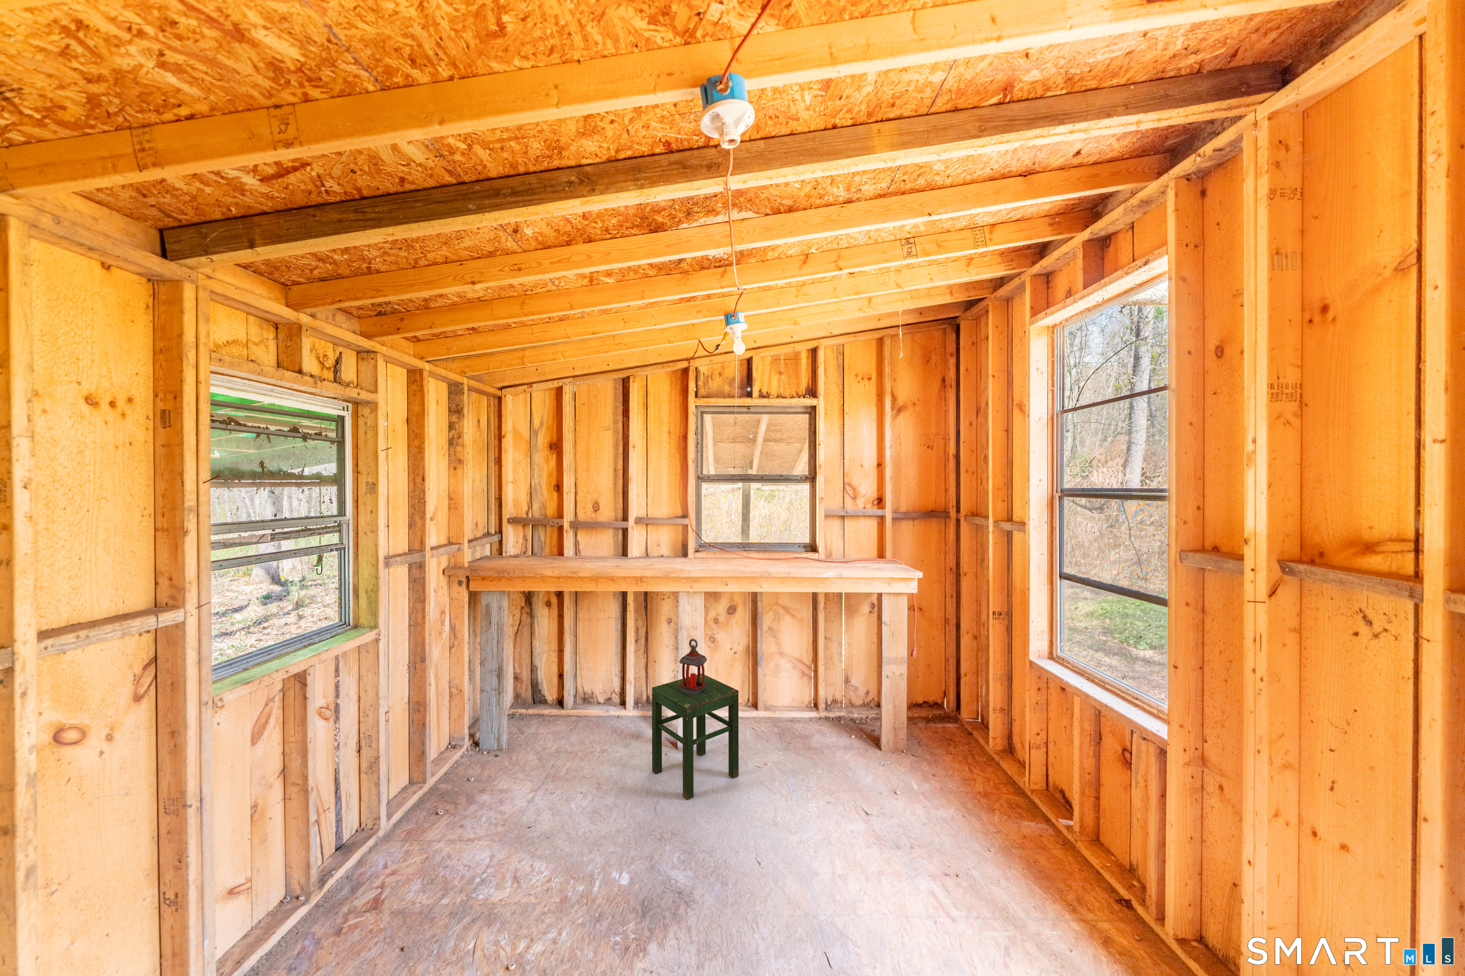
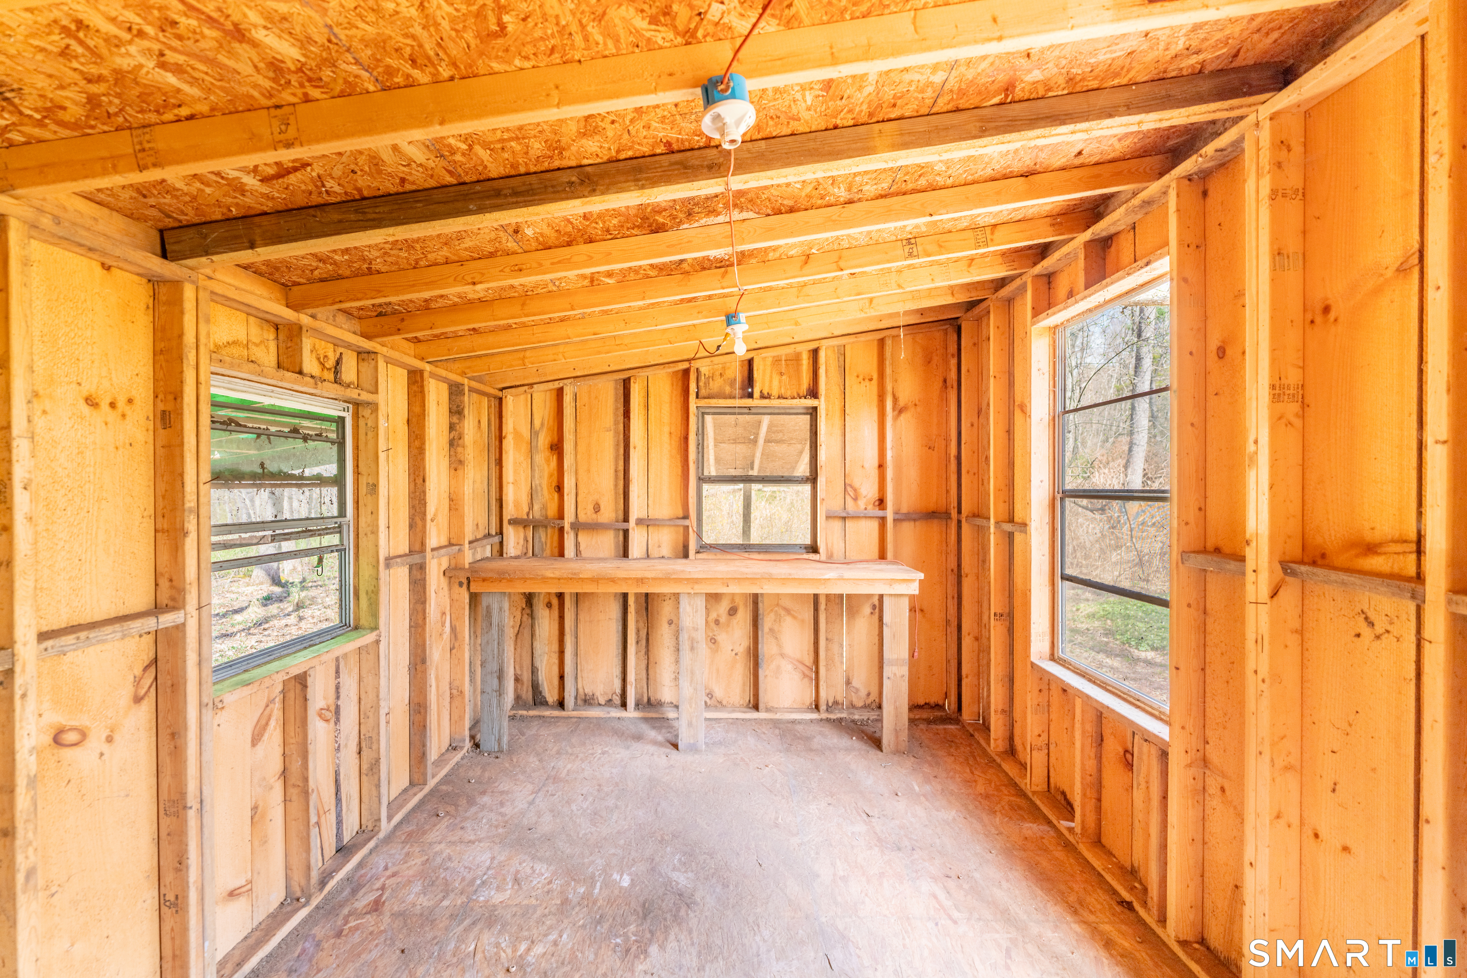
- stool [652,673,739,801]
- lantern [679,638,707,695]
